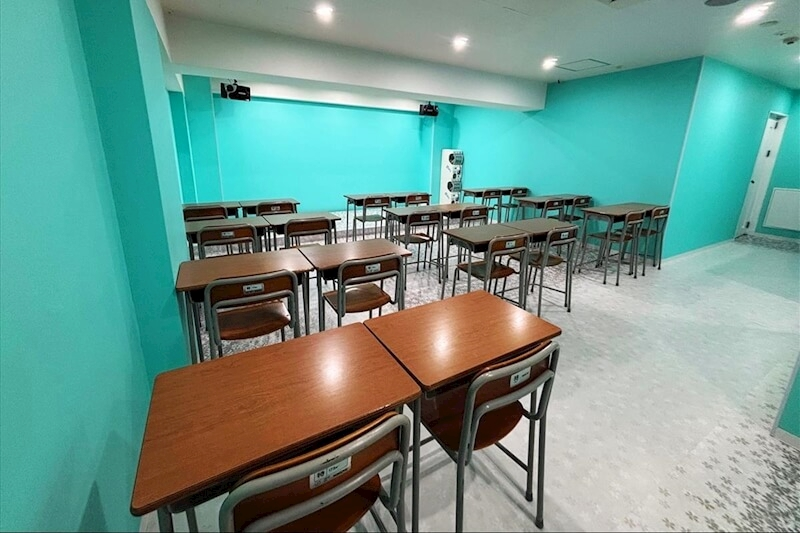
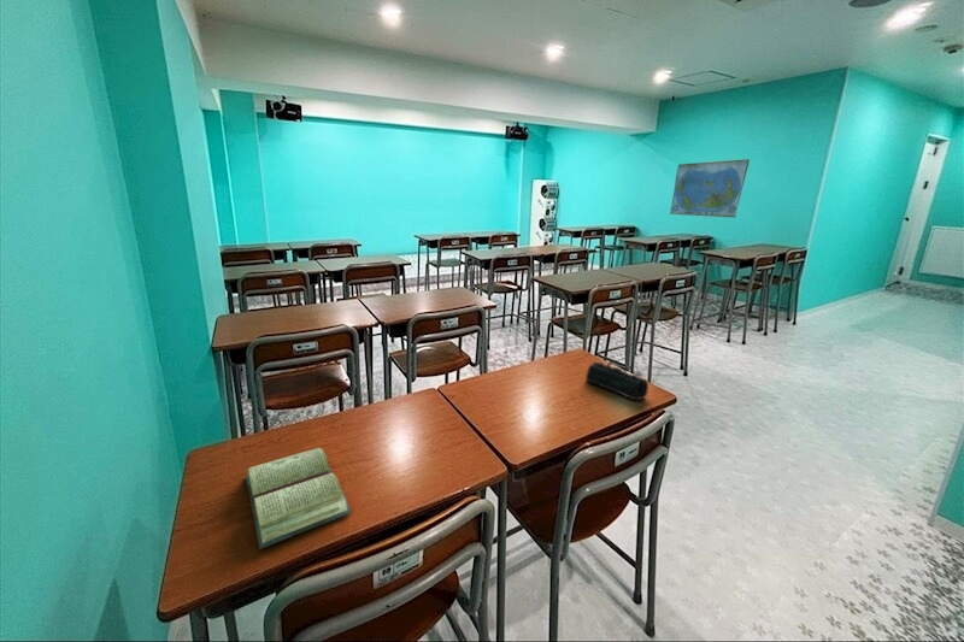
+ diary [245,447,352,550]
+ world map [669,158,751,218]
+ pencil case [584,360,649,401]
